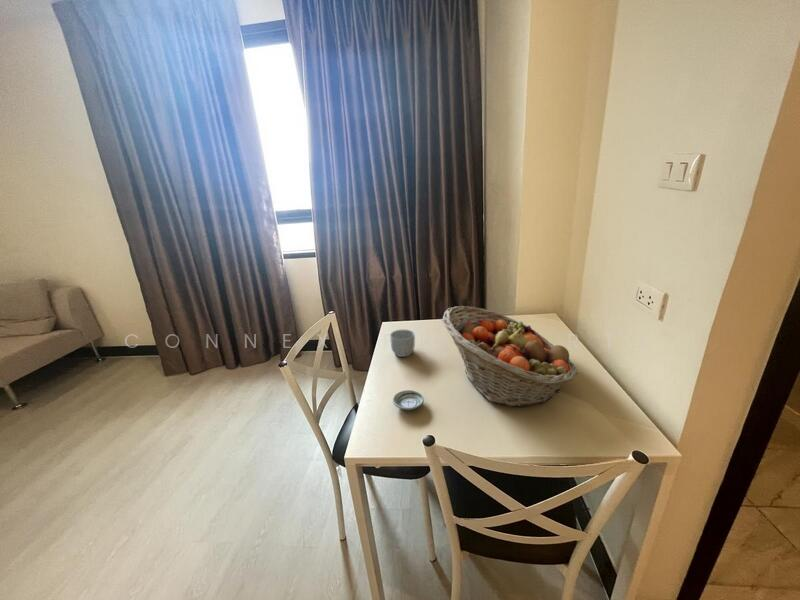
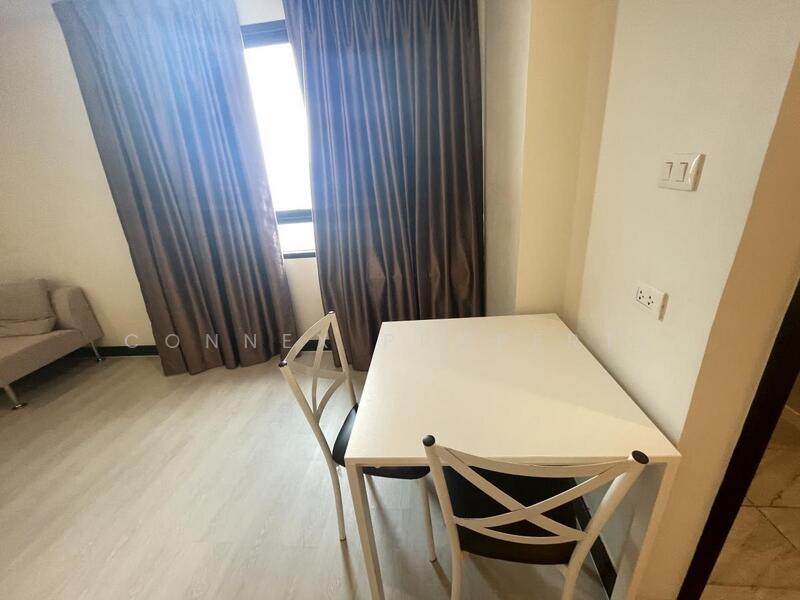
- fruit basket [441,305,579,408]
- saucer [392,389,425,411]
- mug [389,329,416,358]
